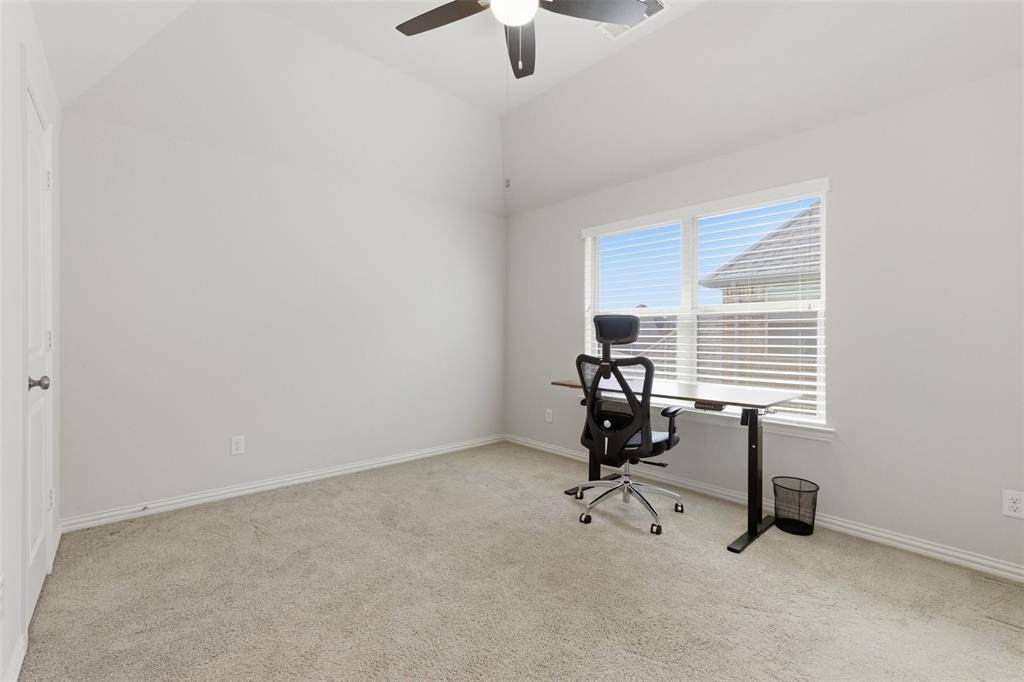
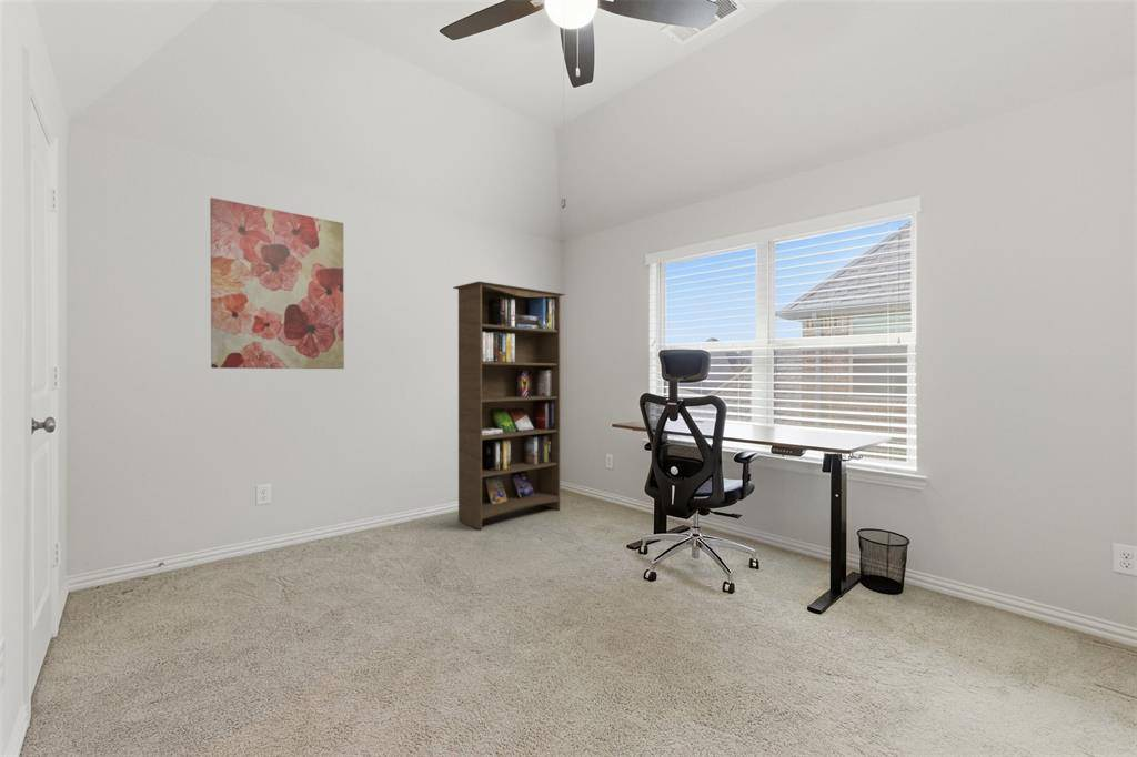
+ bookcase [452,280,566,531]
+ wall art [209,196,345,370]
